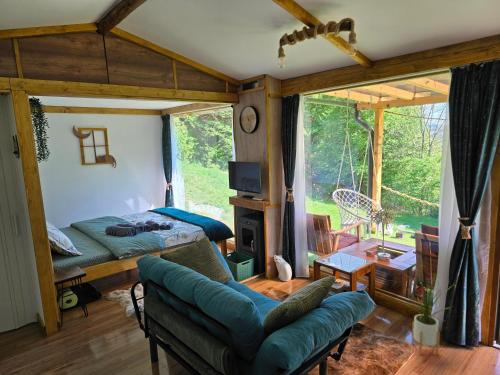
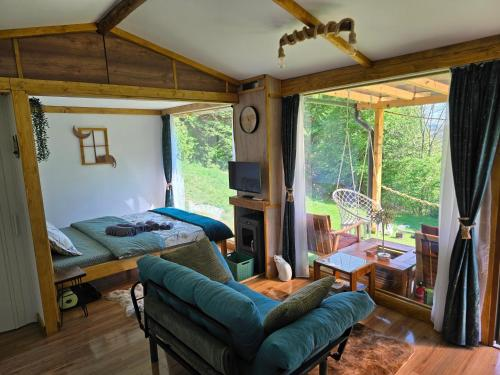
- house plant [403,268,454,356]
